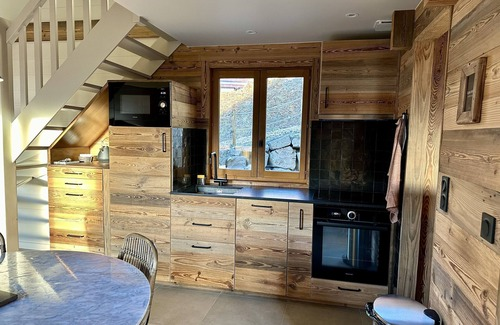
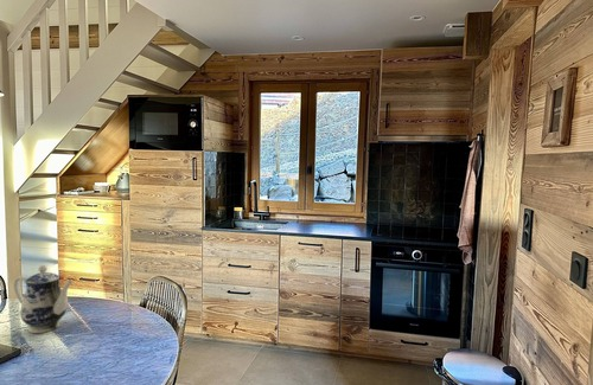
+ teapot [13,264,74,334]
